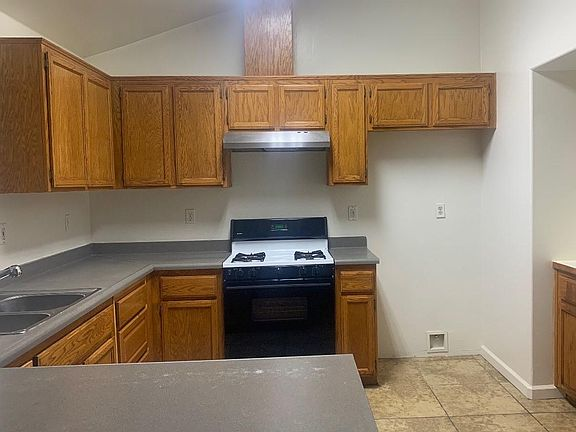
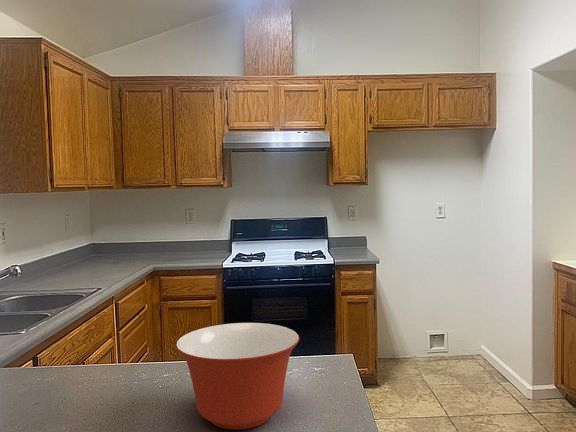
+ mixing bowl [175,322,300,430]
